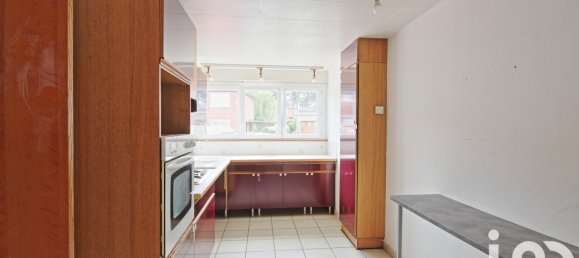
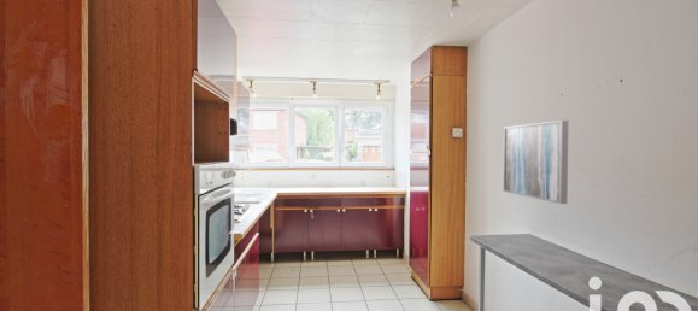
+ wall art [501,119,569,205]
